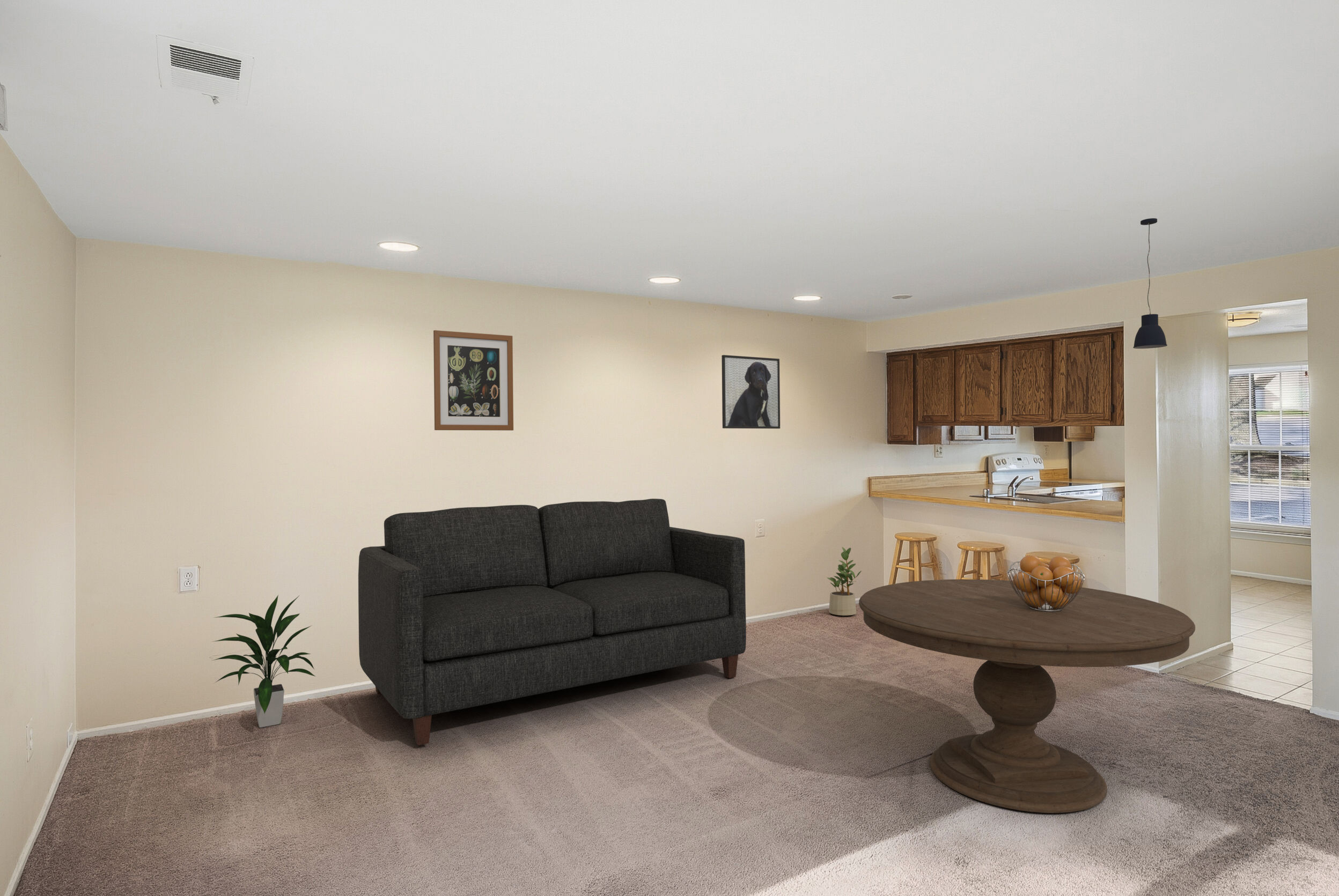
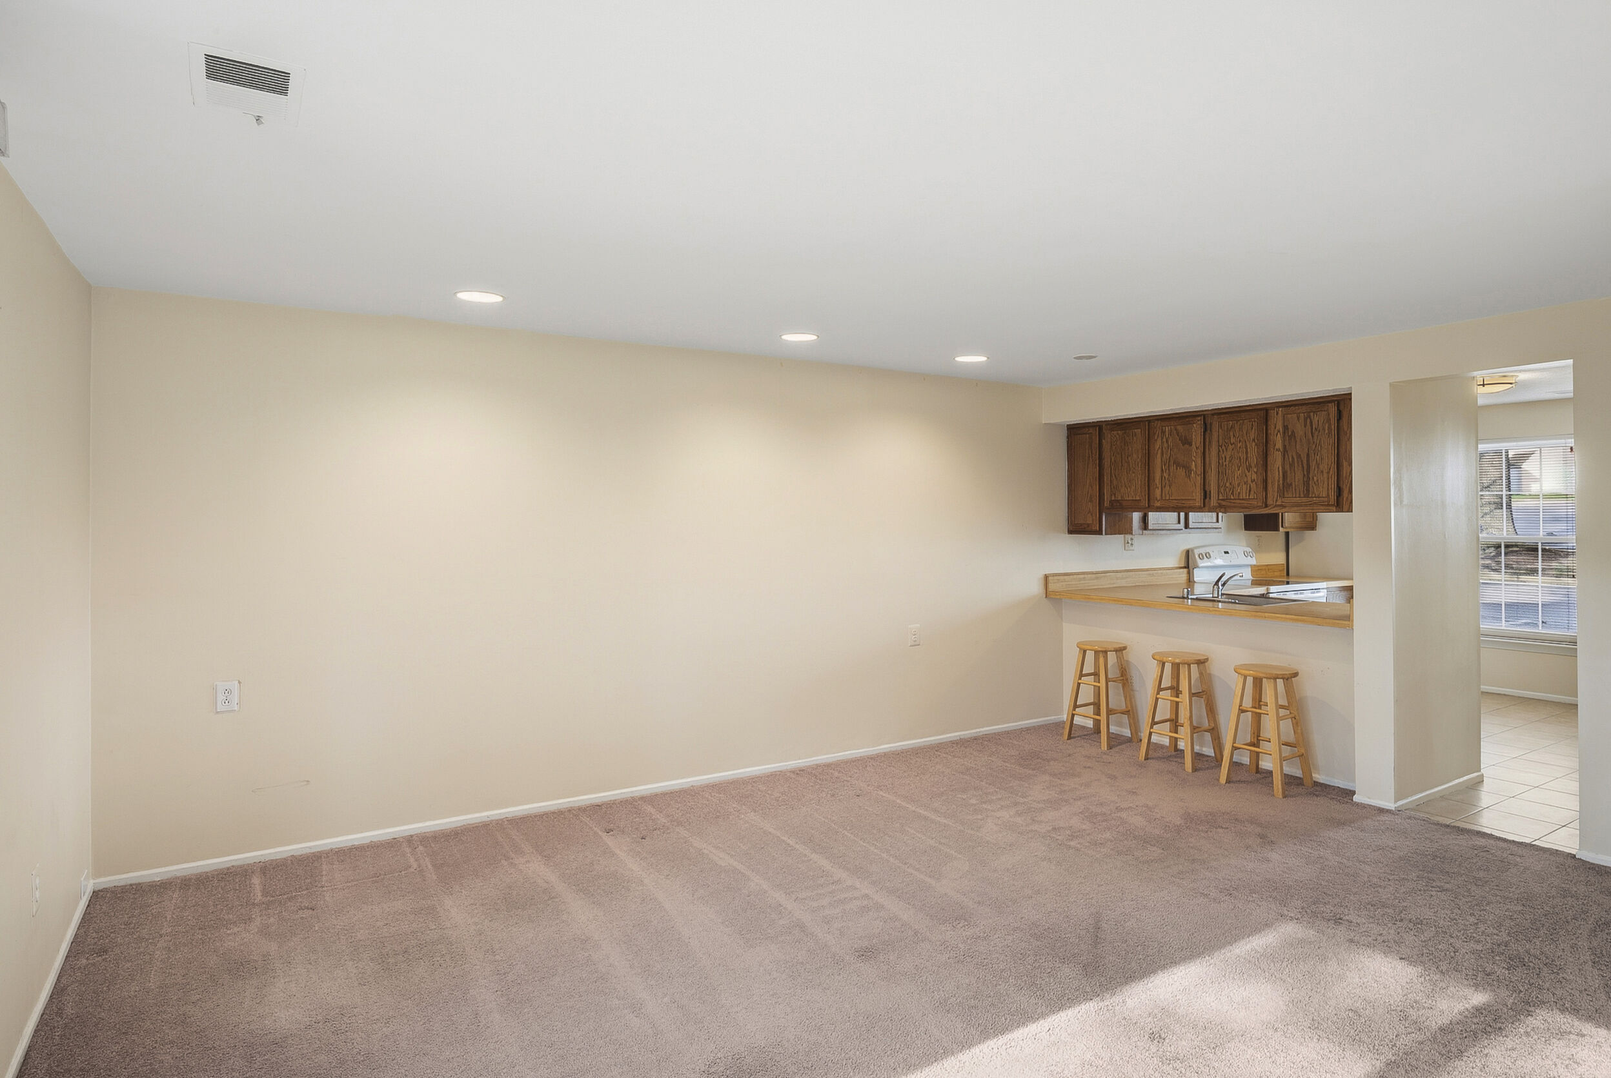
- indoor plant [211,594,317,728]
- dining table [858,579,1196,813]
- fruit basket [1006,555,1085,612]
- potted plant [827,546,862,616]
- wall art [433,330,514,431]
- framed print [721,354,781,429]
- pendant light [1132,218,1168,349]
- sofa [358,498,747,746]
